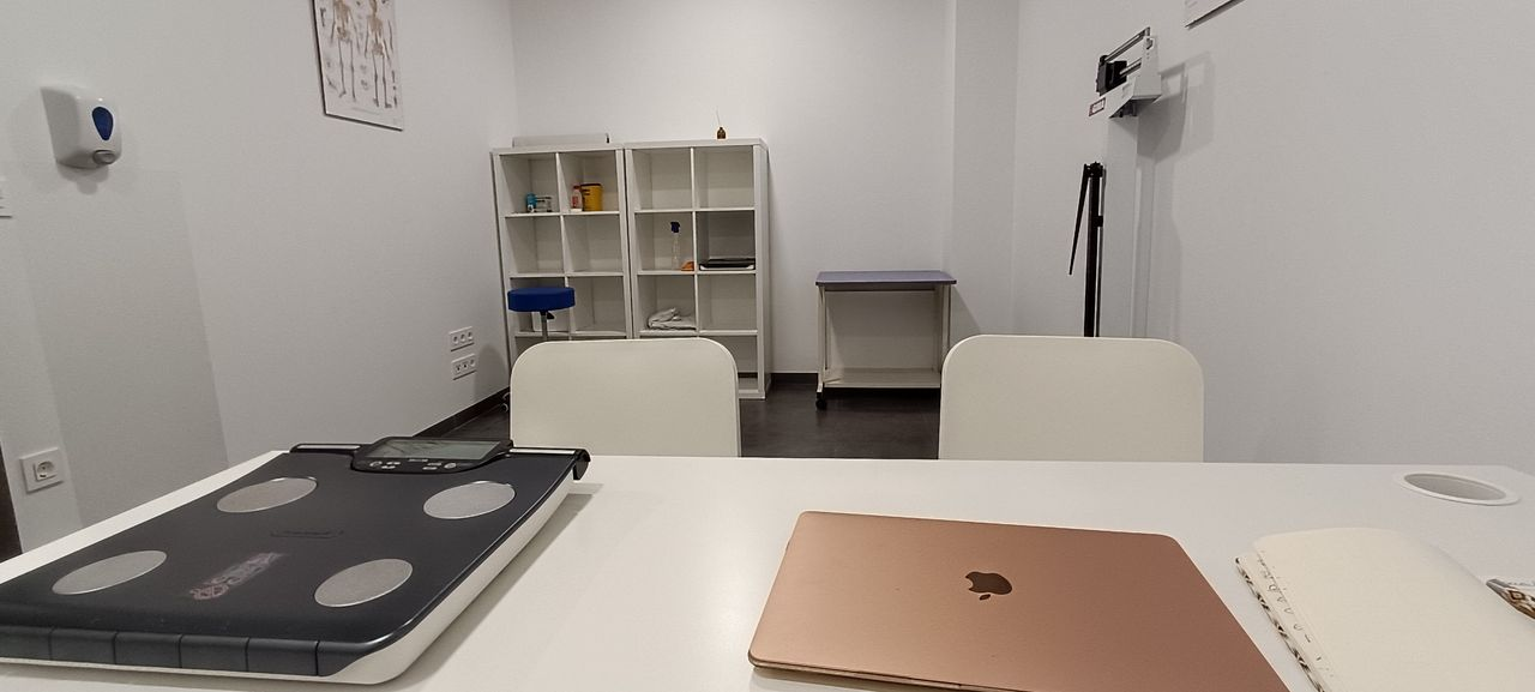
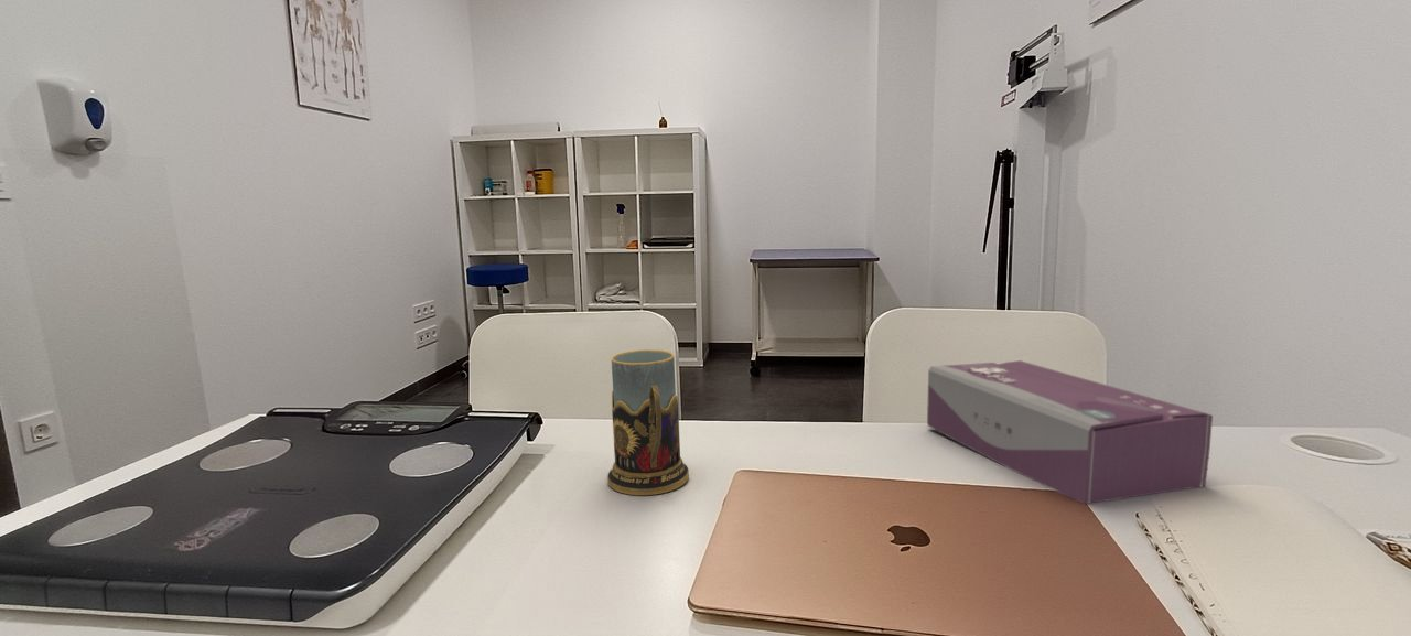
+ mug [606,348,690,496]
+ tissue box [926,359,1214,506]
